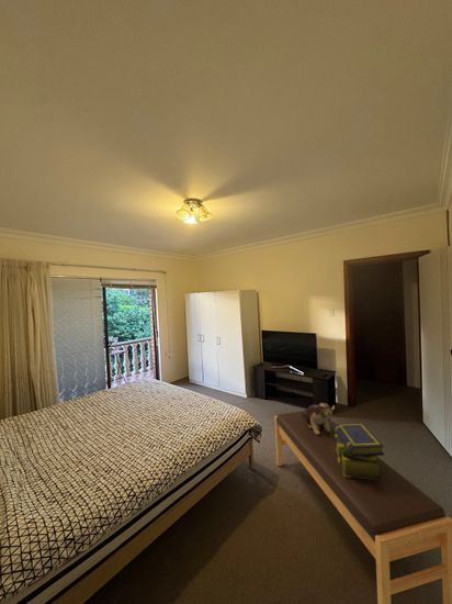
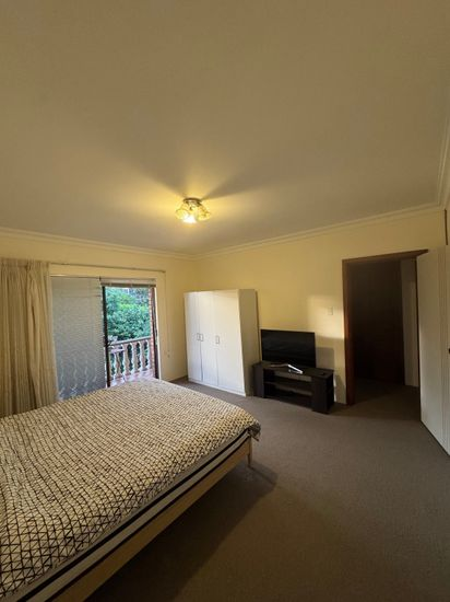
- plush toy [303,402,336,435]
- stack of books [334,422,385,480]
- bench [274,410,452,604]
